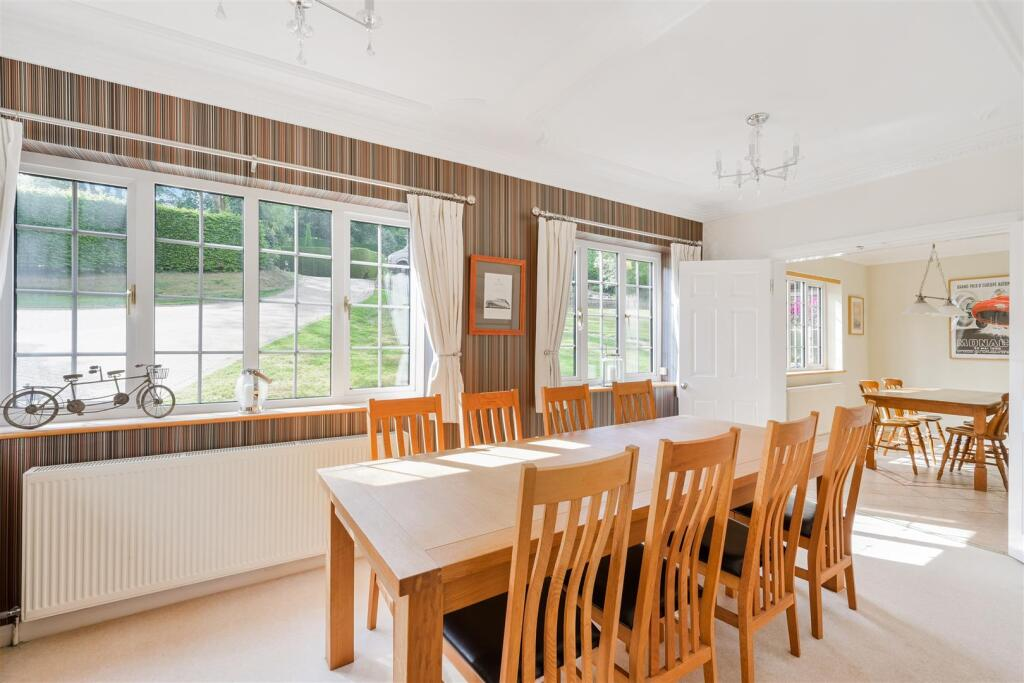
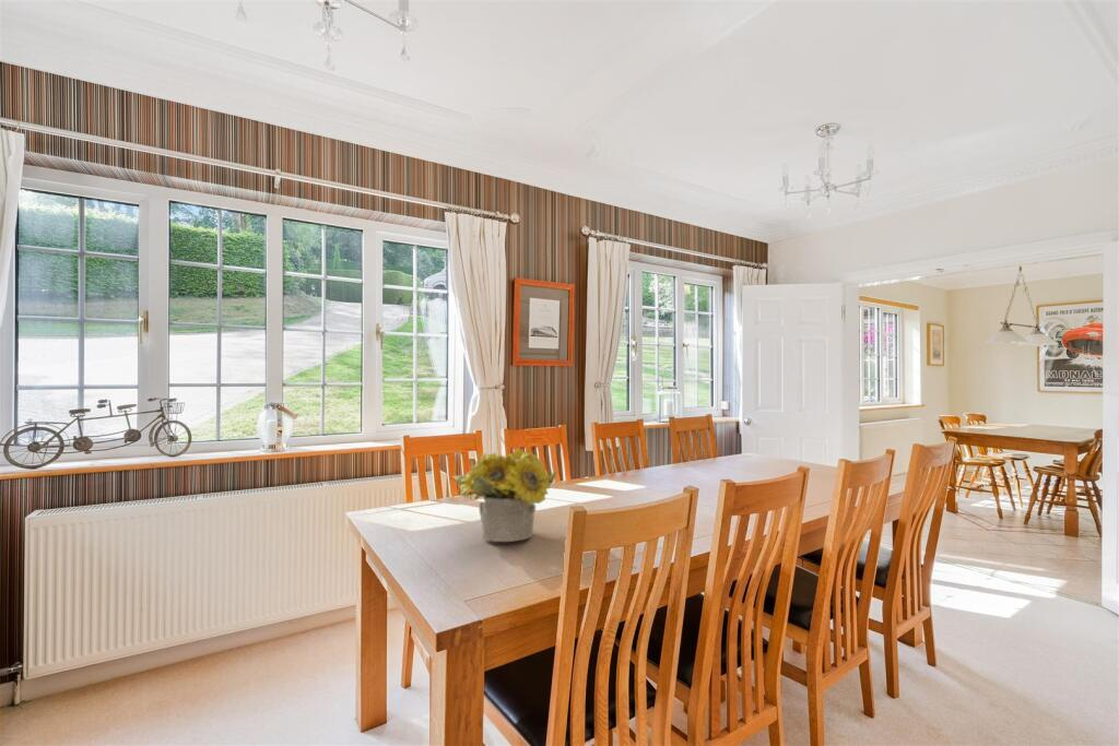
+ sunflower [451,448,560,543]
